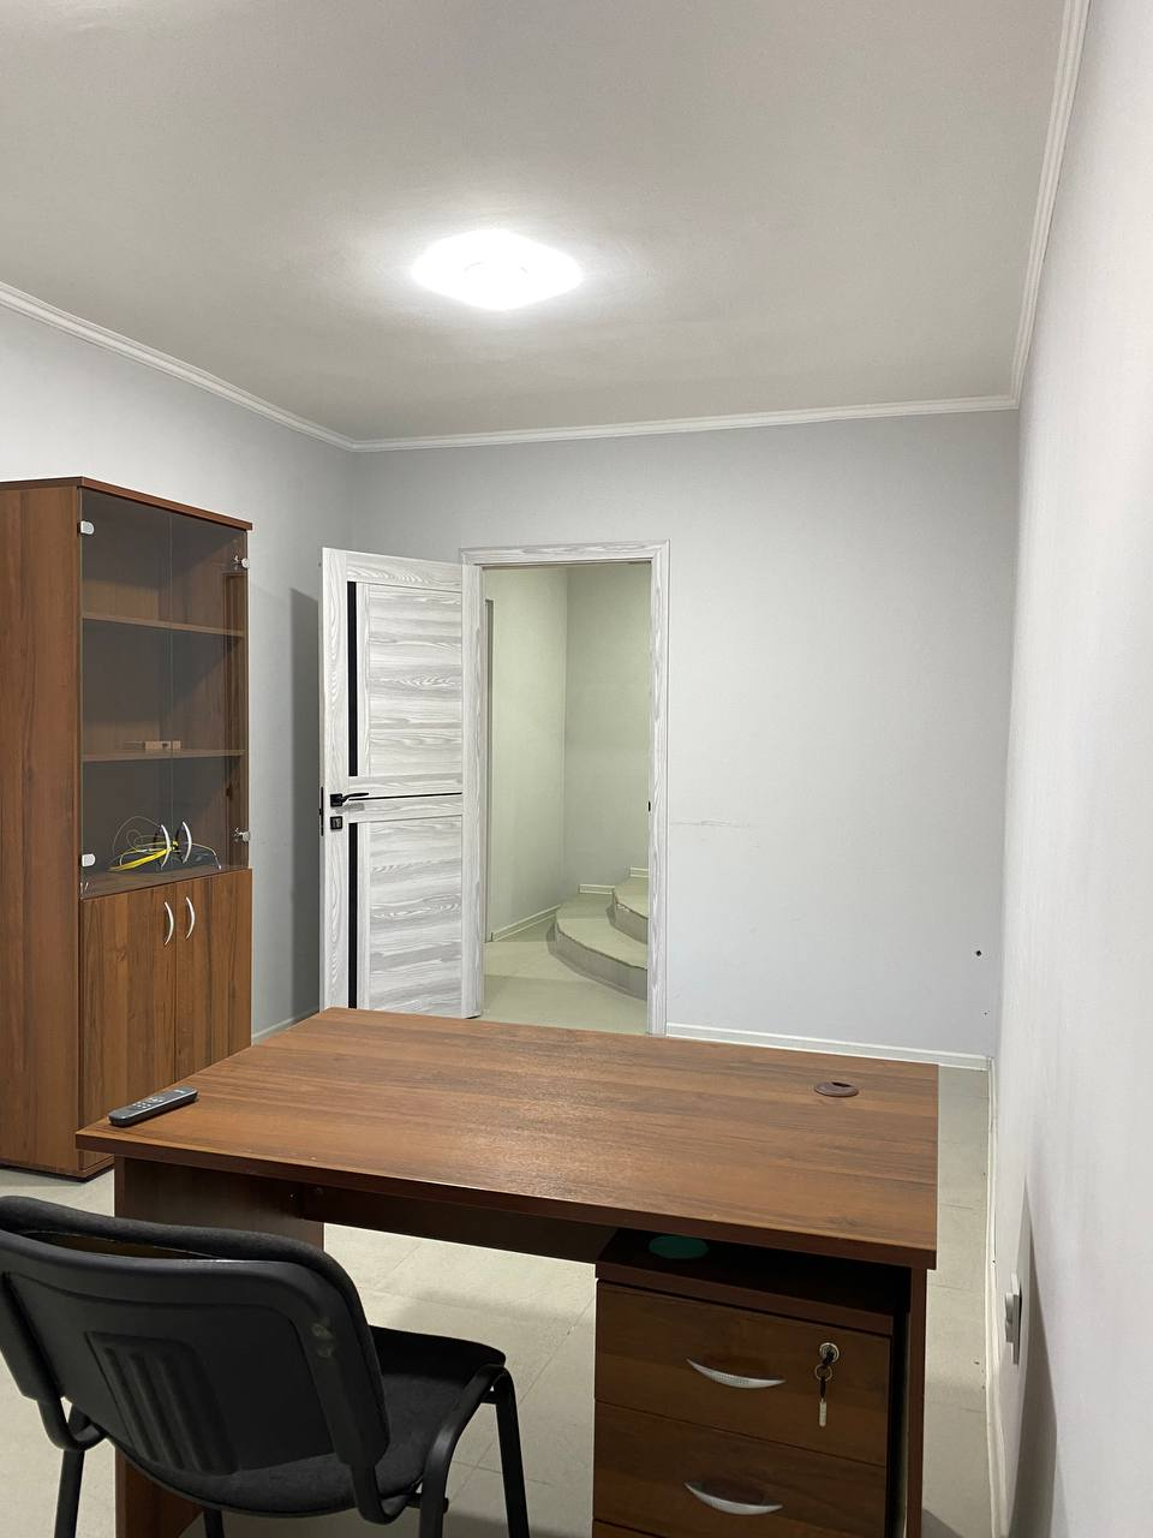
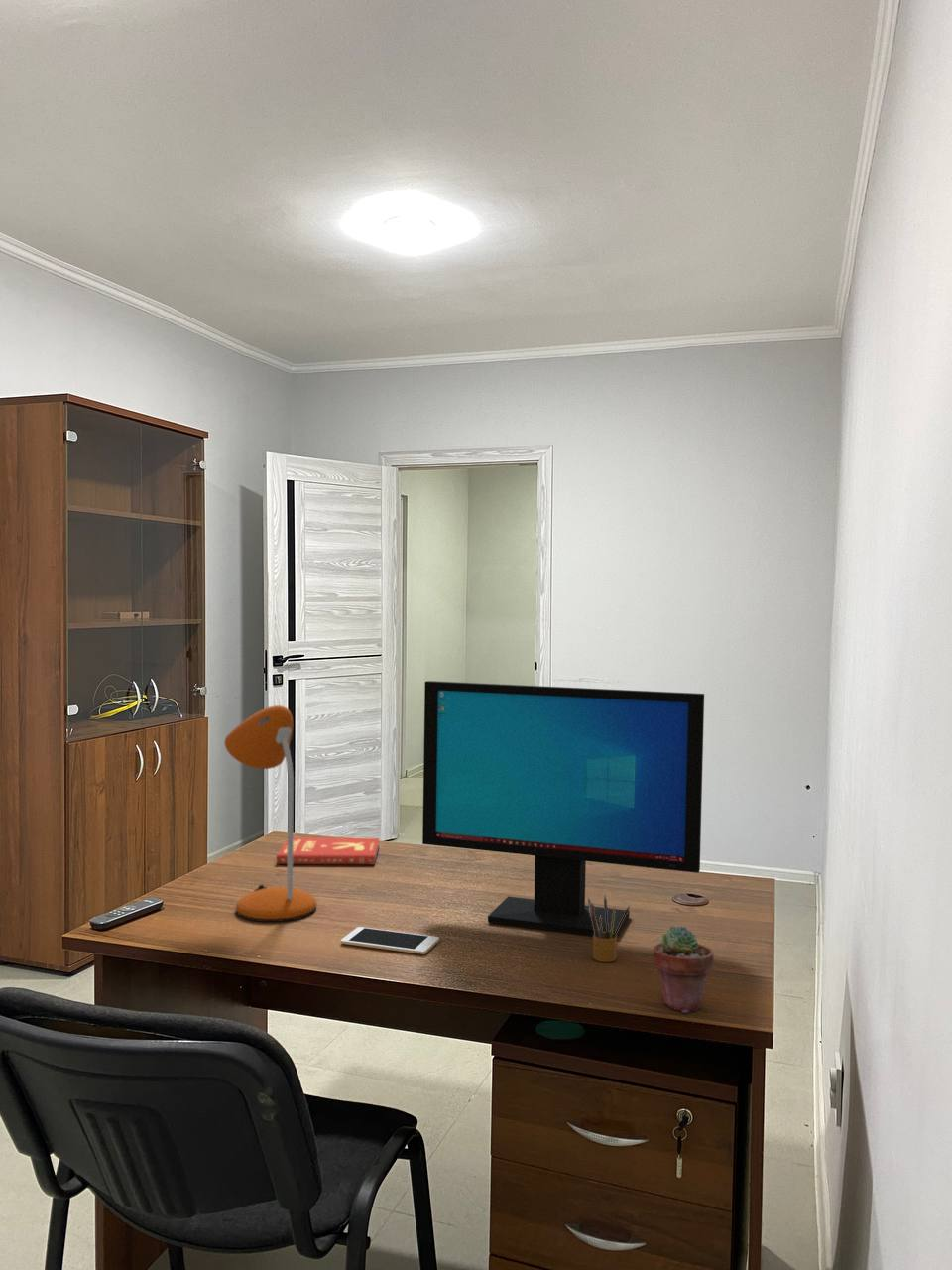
+ pencil box [587,895,631,963]
+ potted succulent [653,925,715,1014]
+ book [276,836,380,865]
+ cell phone [340,926,440,955]
+ computer monitor [421,680,705,938]
+ desk lamp [223,704,317,923]
